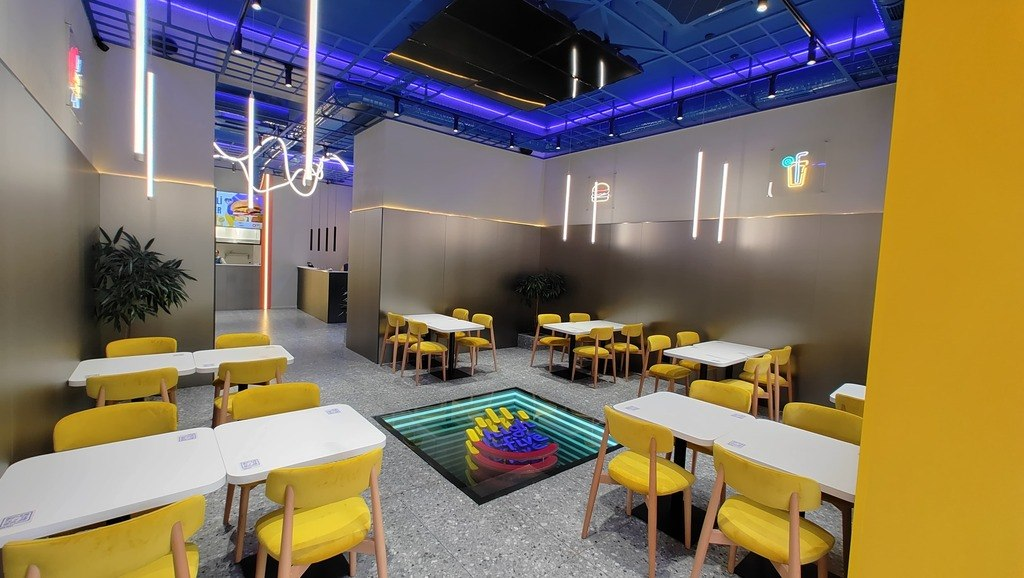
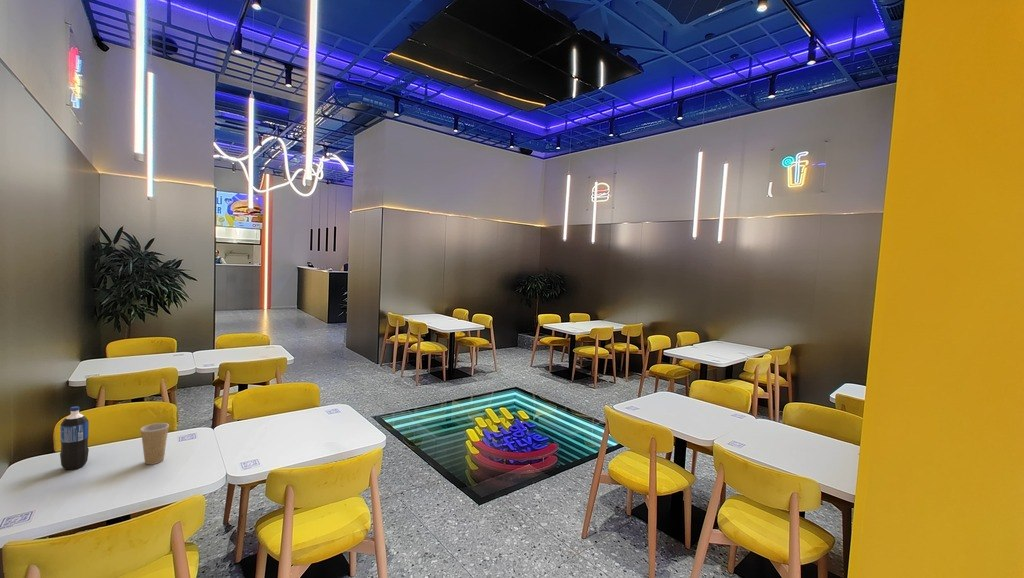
+ pop [59,405,90,471]
+ paper cup [140,422,170,465]
